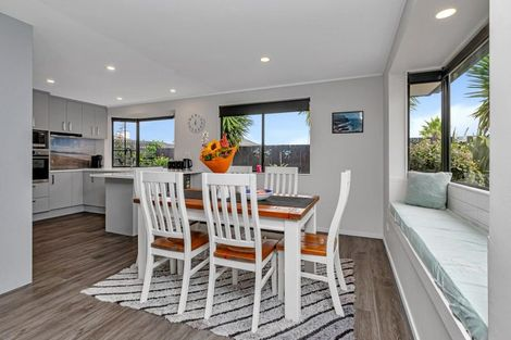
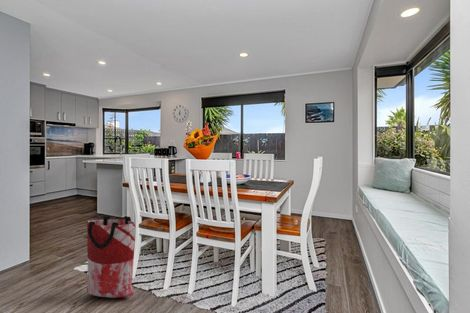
+ bag [86,215,136,299]
